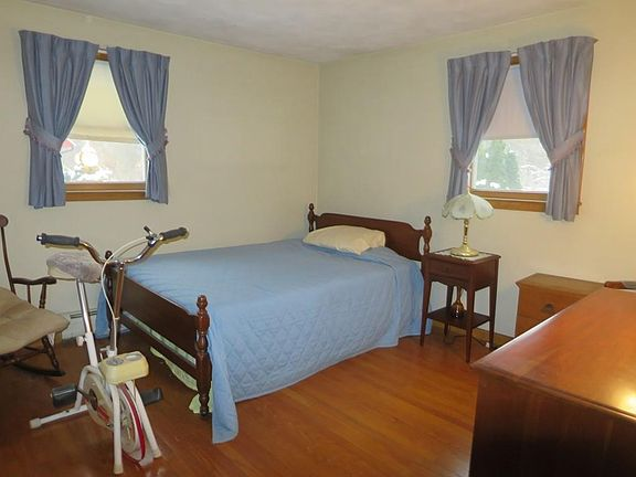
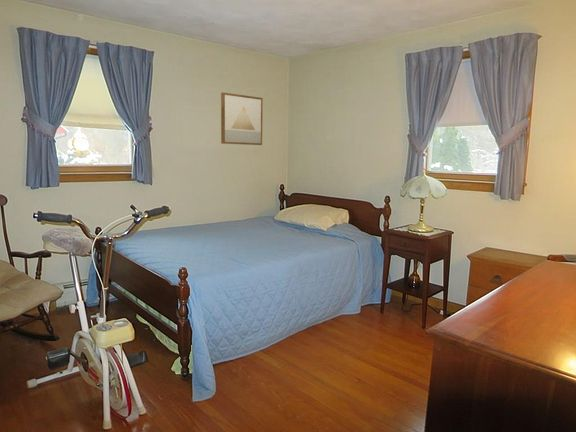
+ wall art [220,91,264,146]
